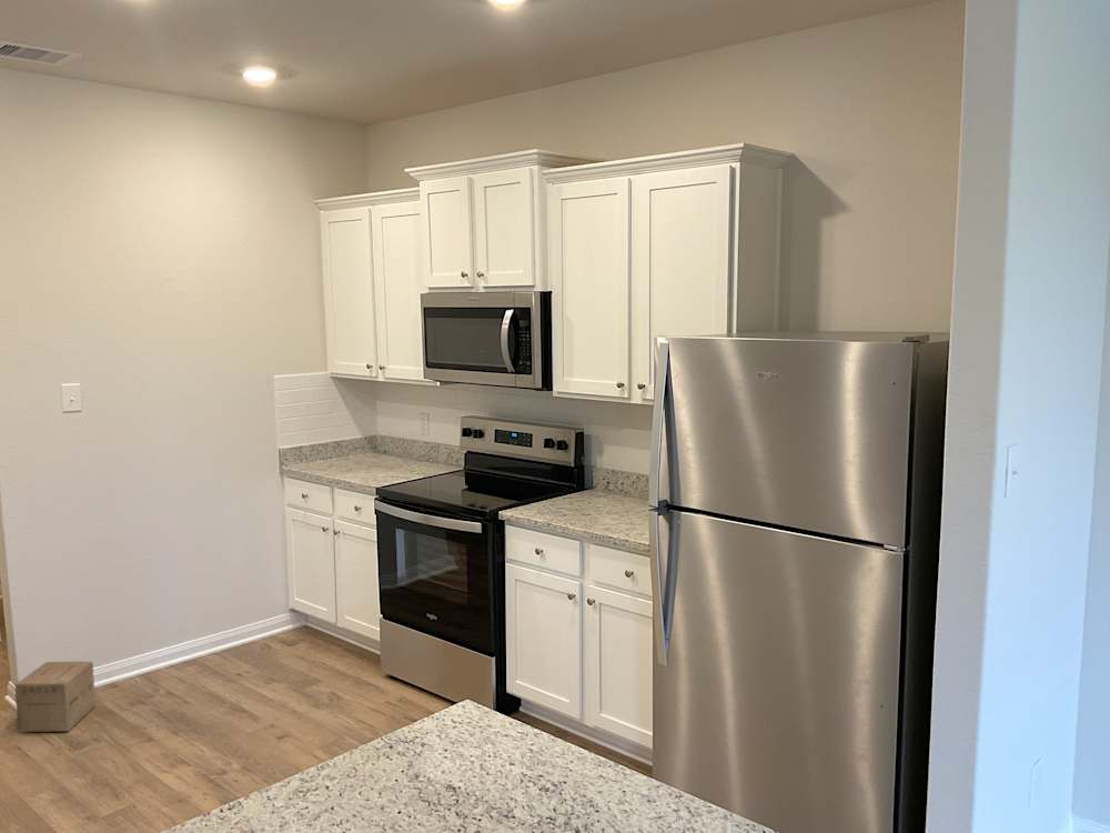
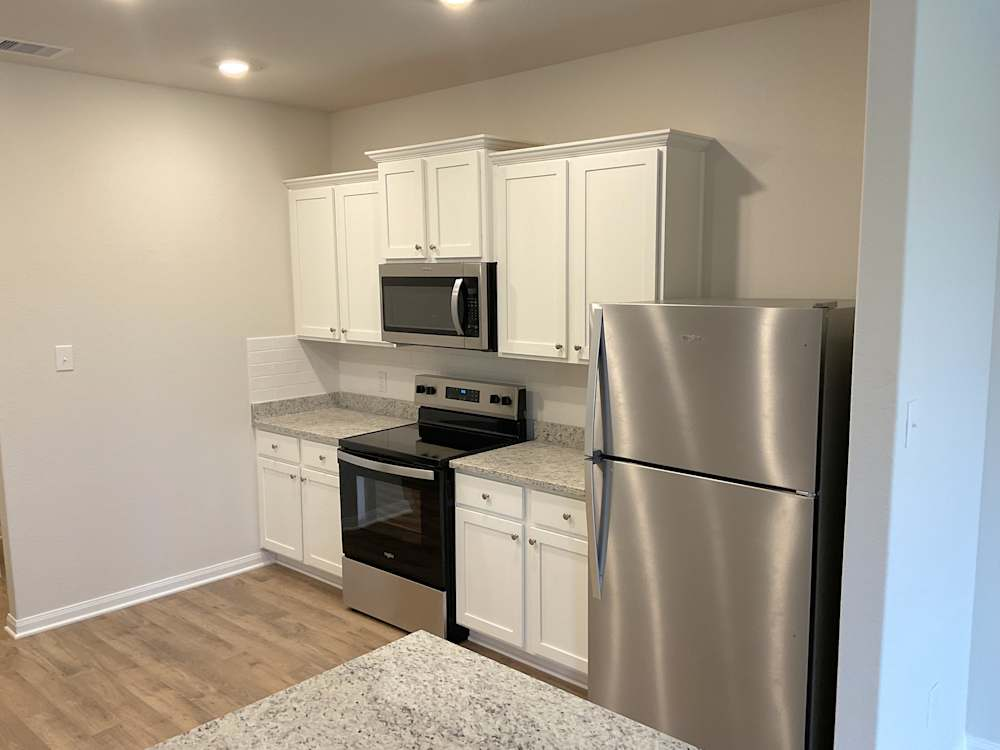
- cardboard box [14,661,97,733]
